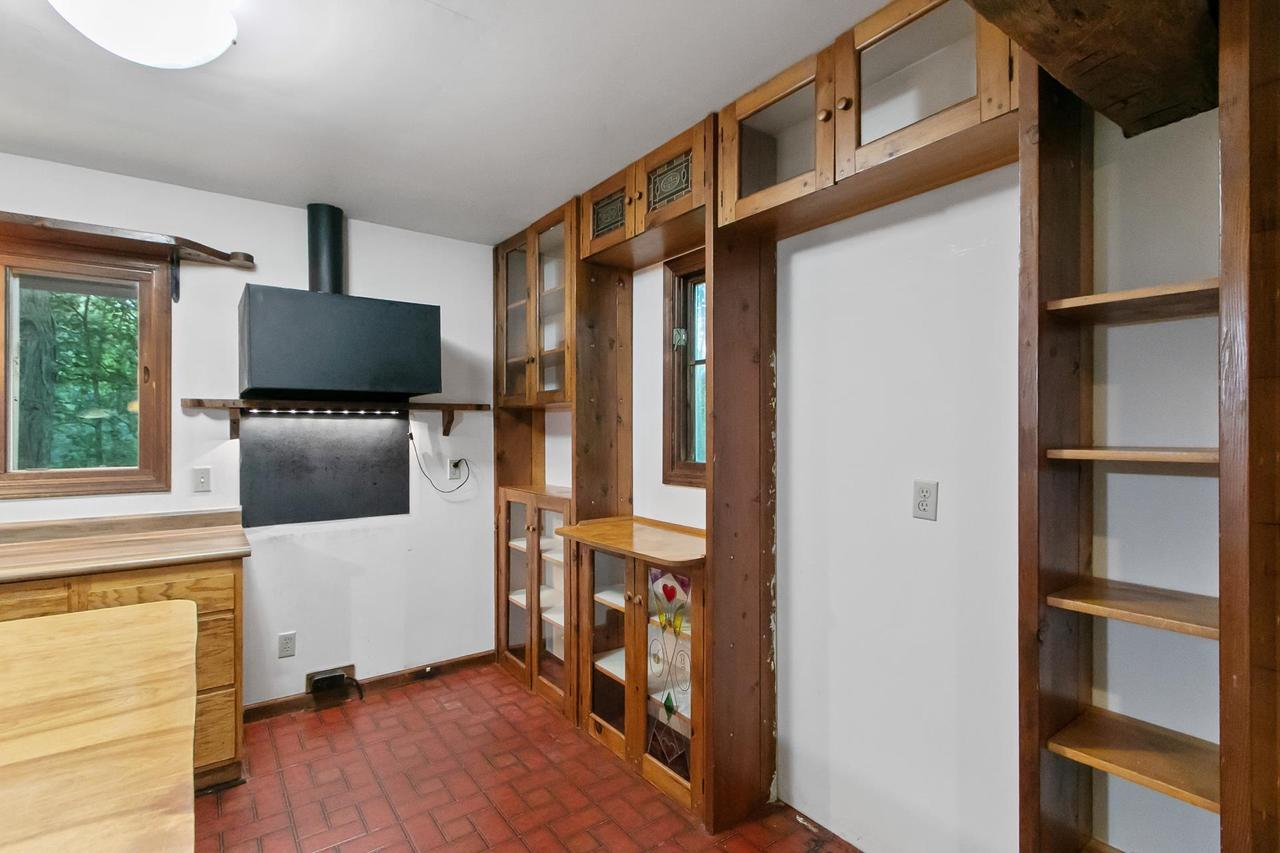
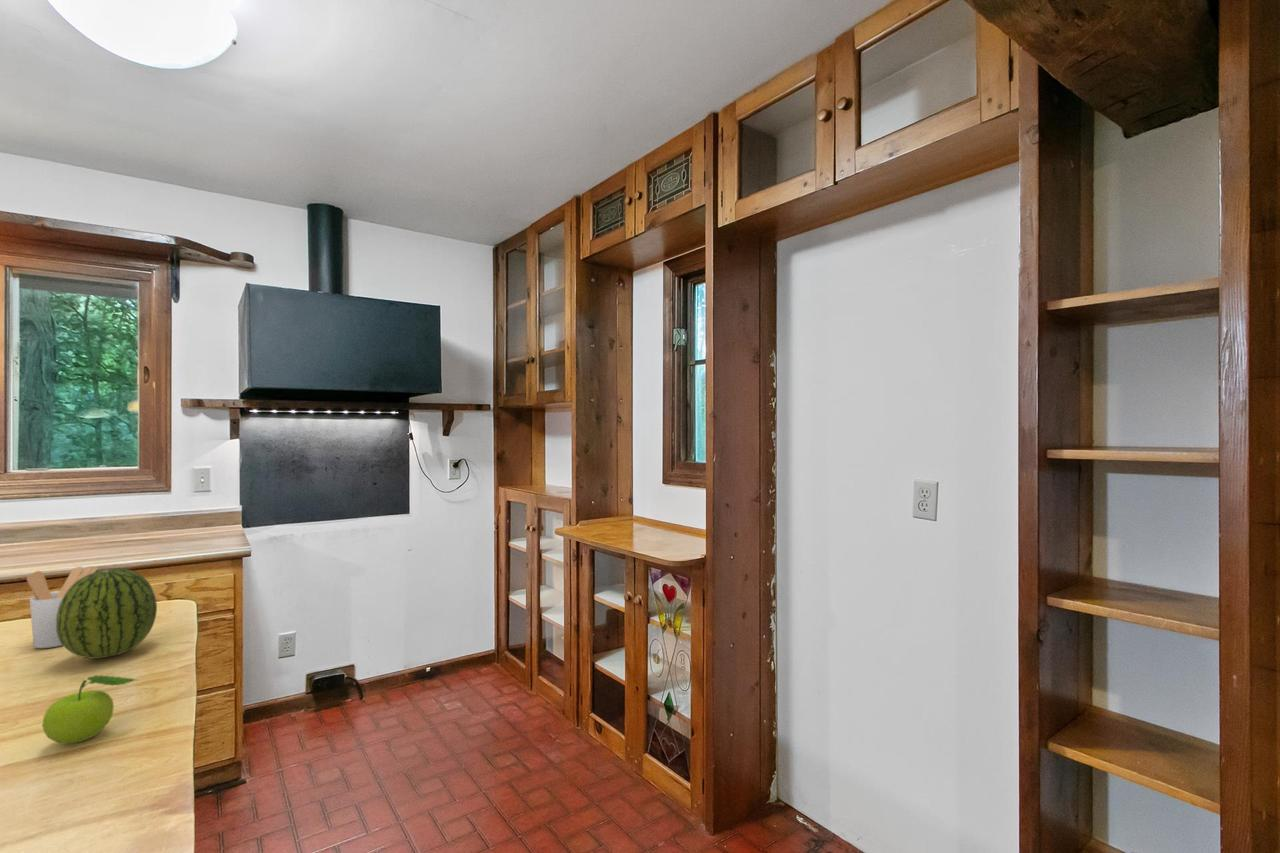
+ utensil holder [26,565,98,649]
+ fruit [42,674,139,744]
+ fruit [56,567,158,660]
